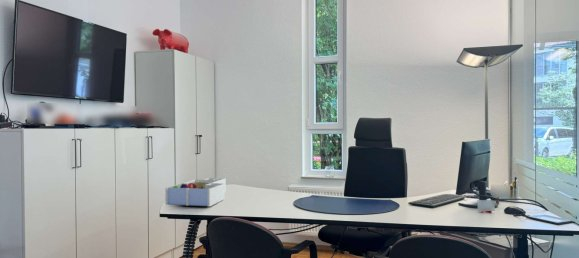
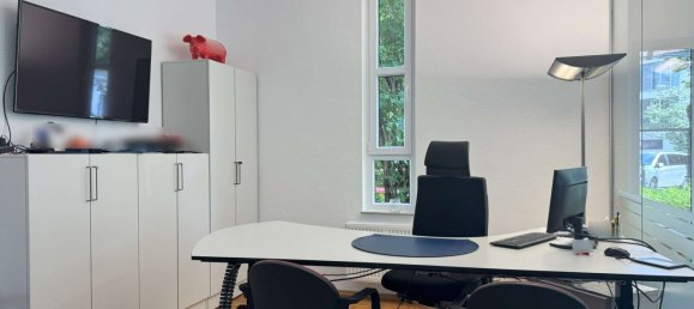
- desk organizer [164,177,227,207]
